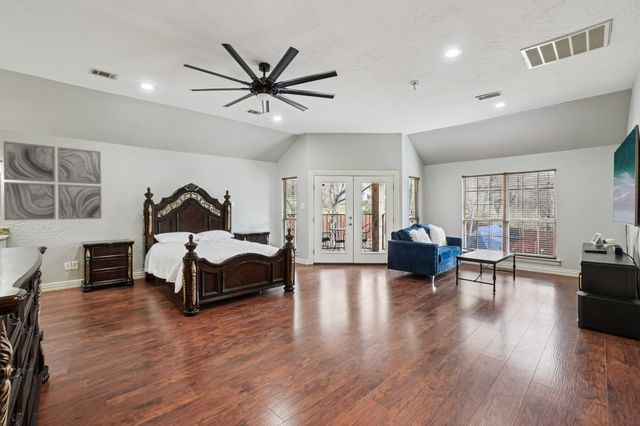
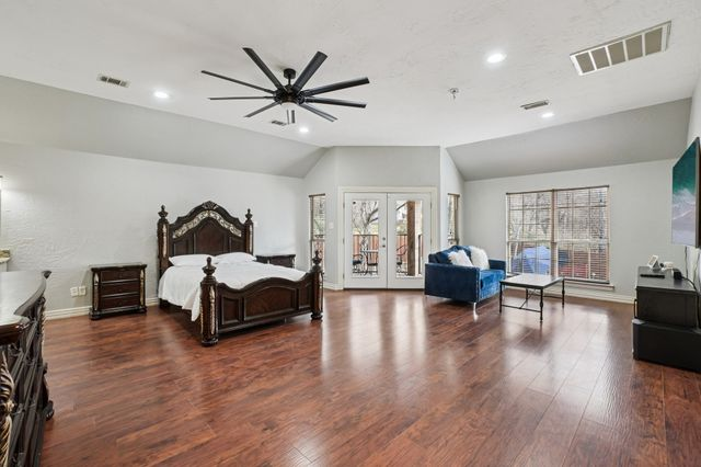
- wall art [3,140,102,221]
